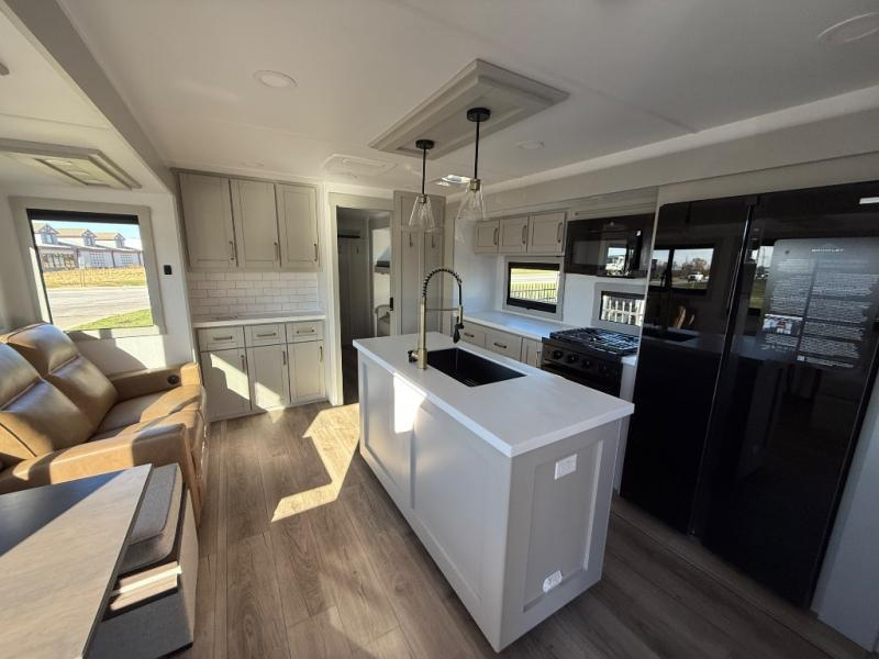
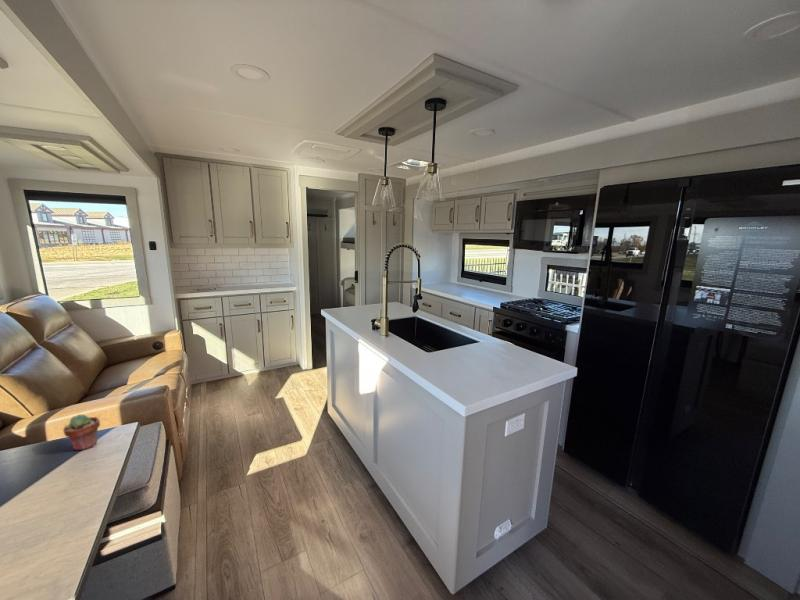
+ potted succulent [62,414,101,451]
